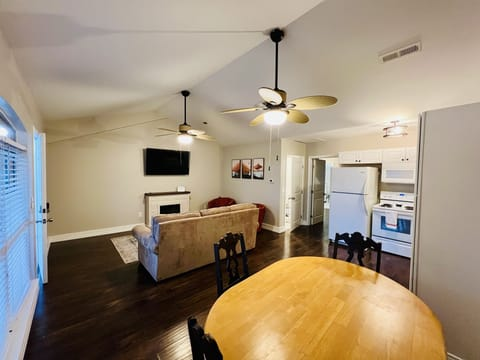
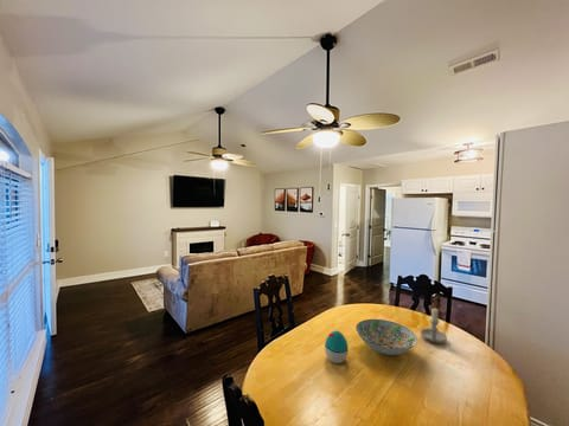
+ decorative egg [324,329,350,364]
+ candle [420,308,448,344]
+ decorative bowl [354,318,418,356]
